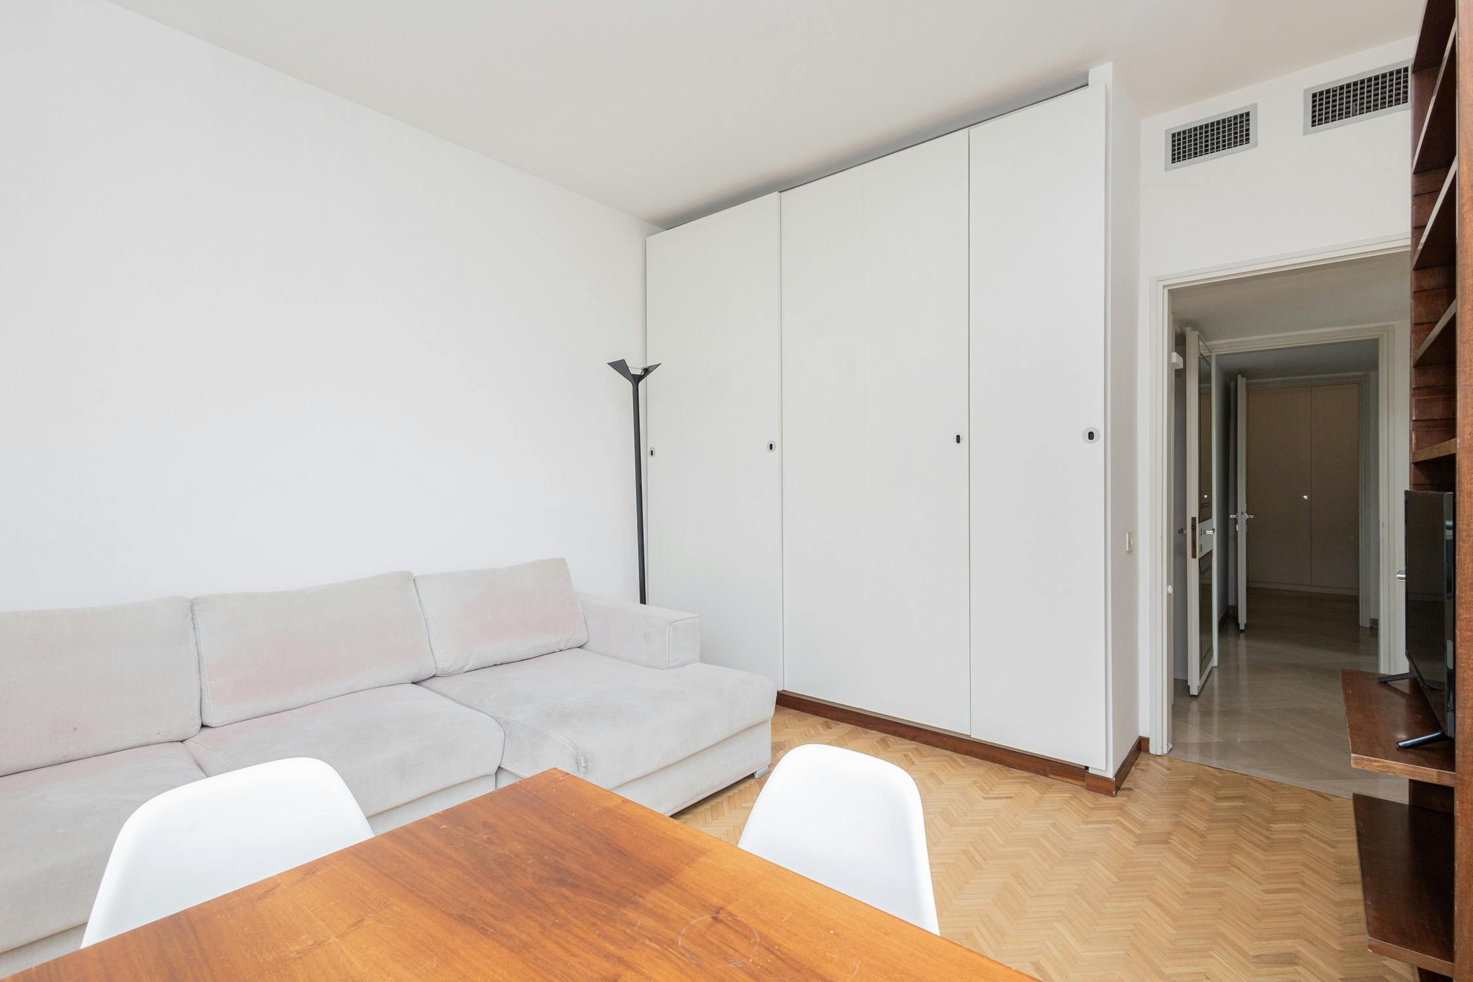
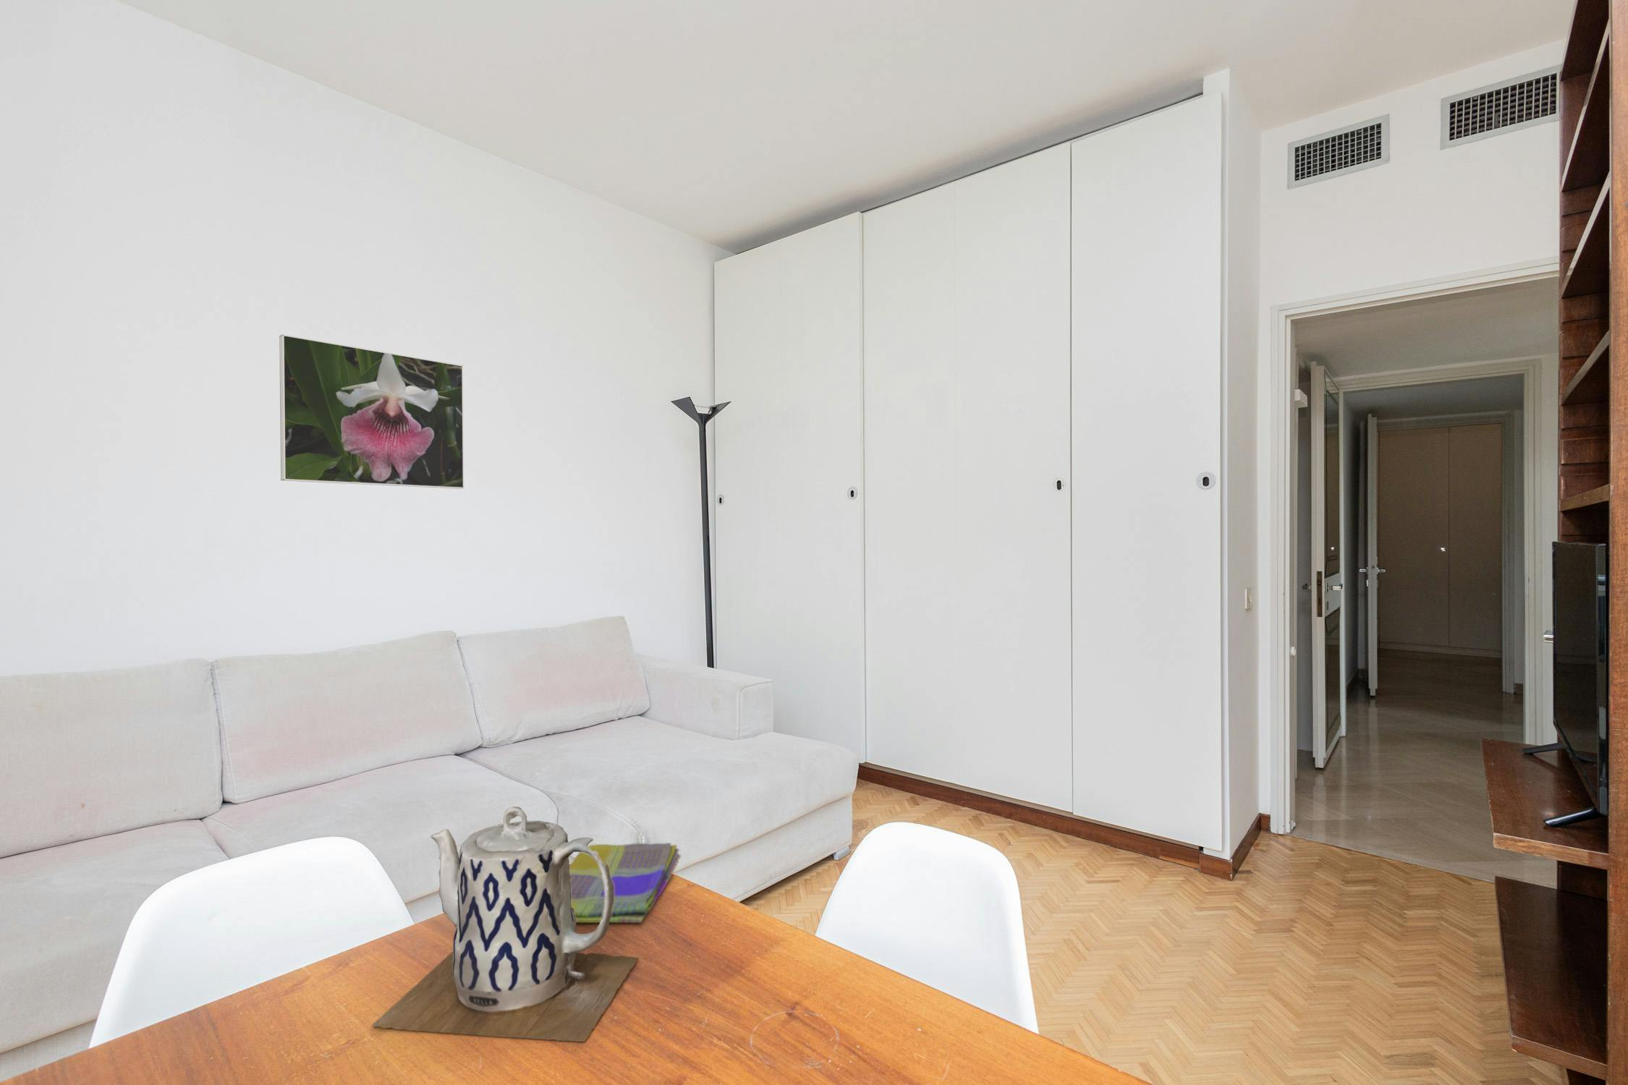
+ teapot [369,805,640,1043]
+ dish towel [569,842,682,924]
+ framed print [279,333,464,489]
